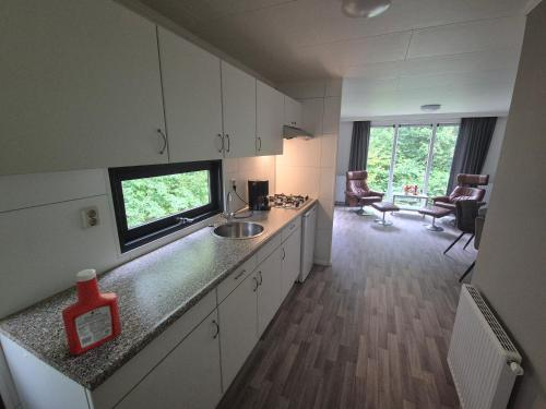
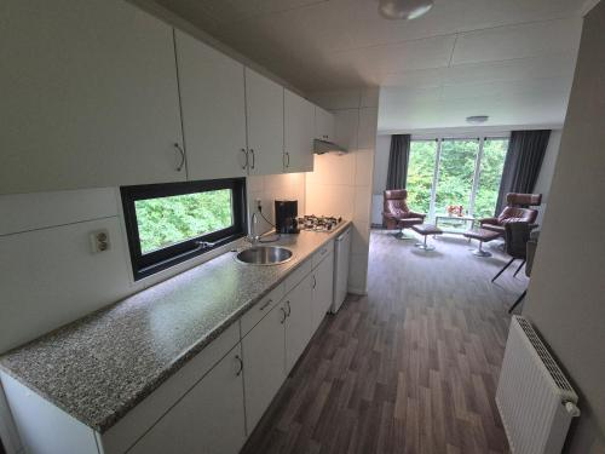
- soap bottle [61,268,122,357]
